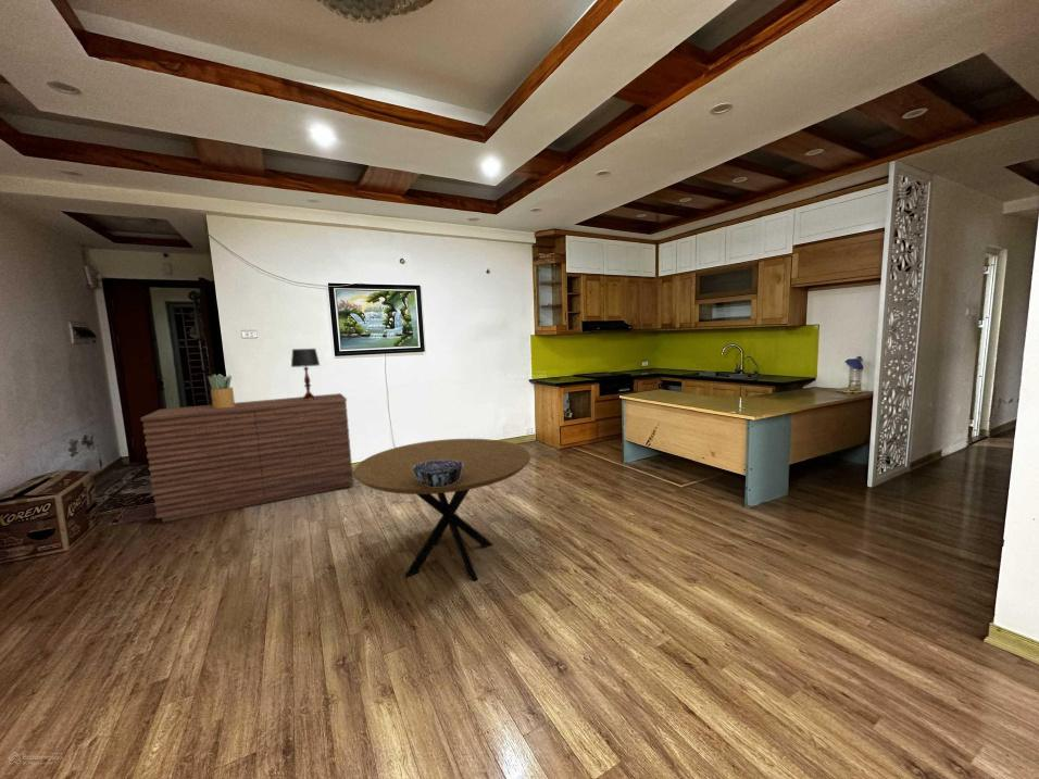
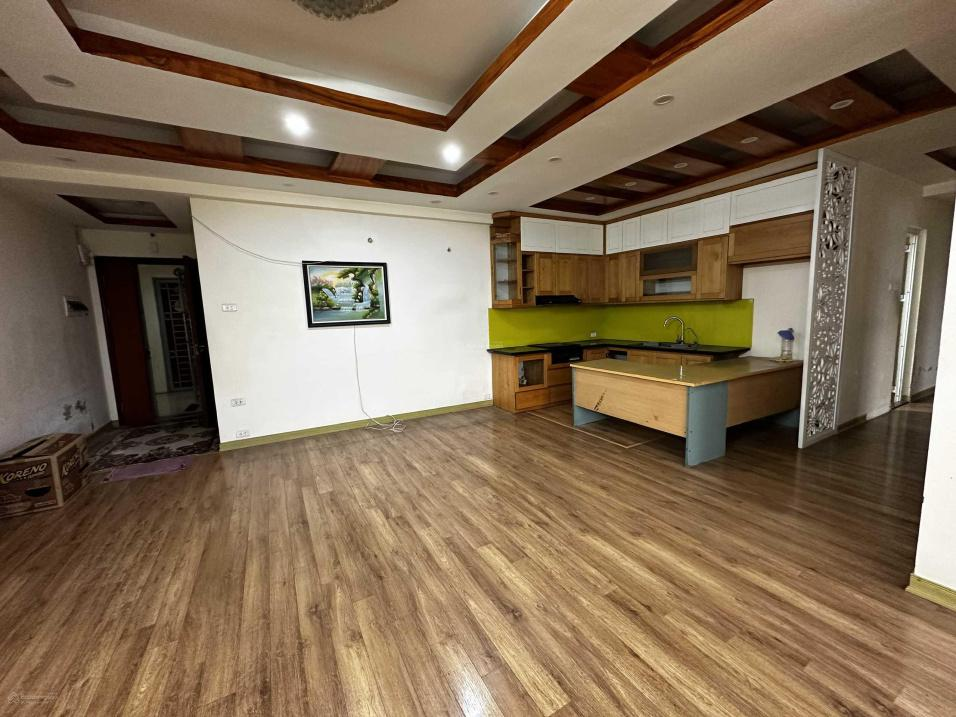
- table lamp [290,348,321,400]
- potted plant [208,373,236,409]
- sideboard [139,392,354,524]
- dining table [353,438,531,582]
- decorative bowl [412,460,463,487]
